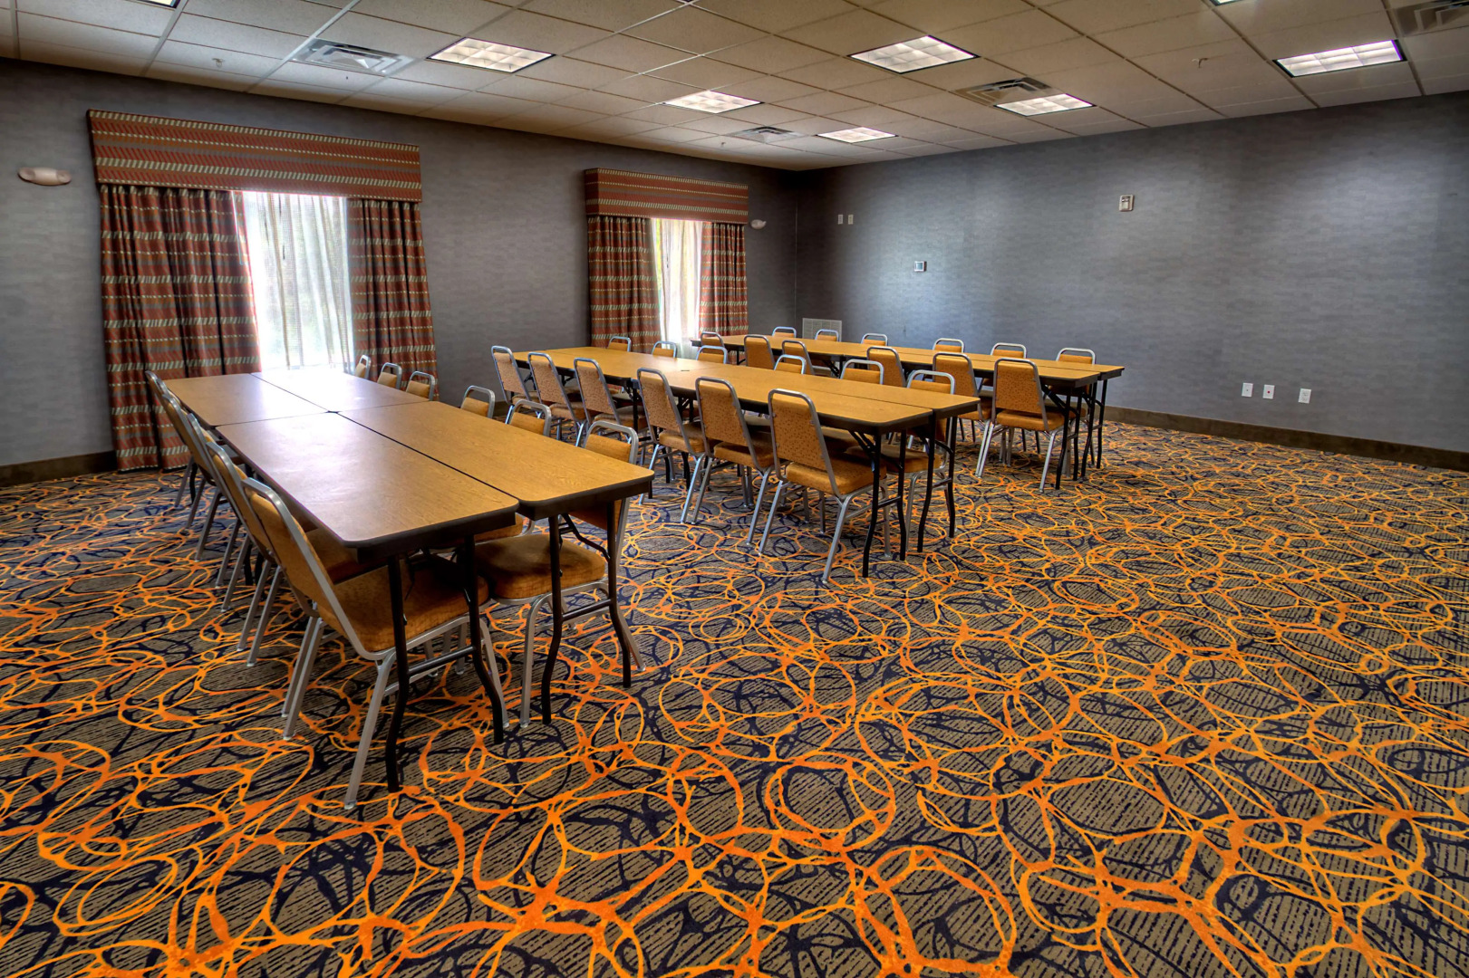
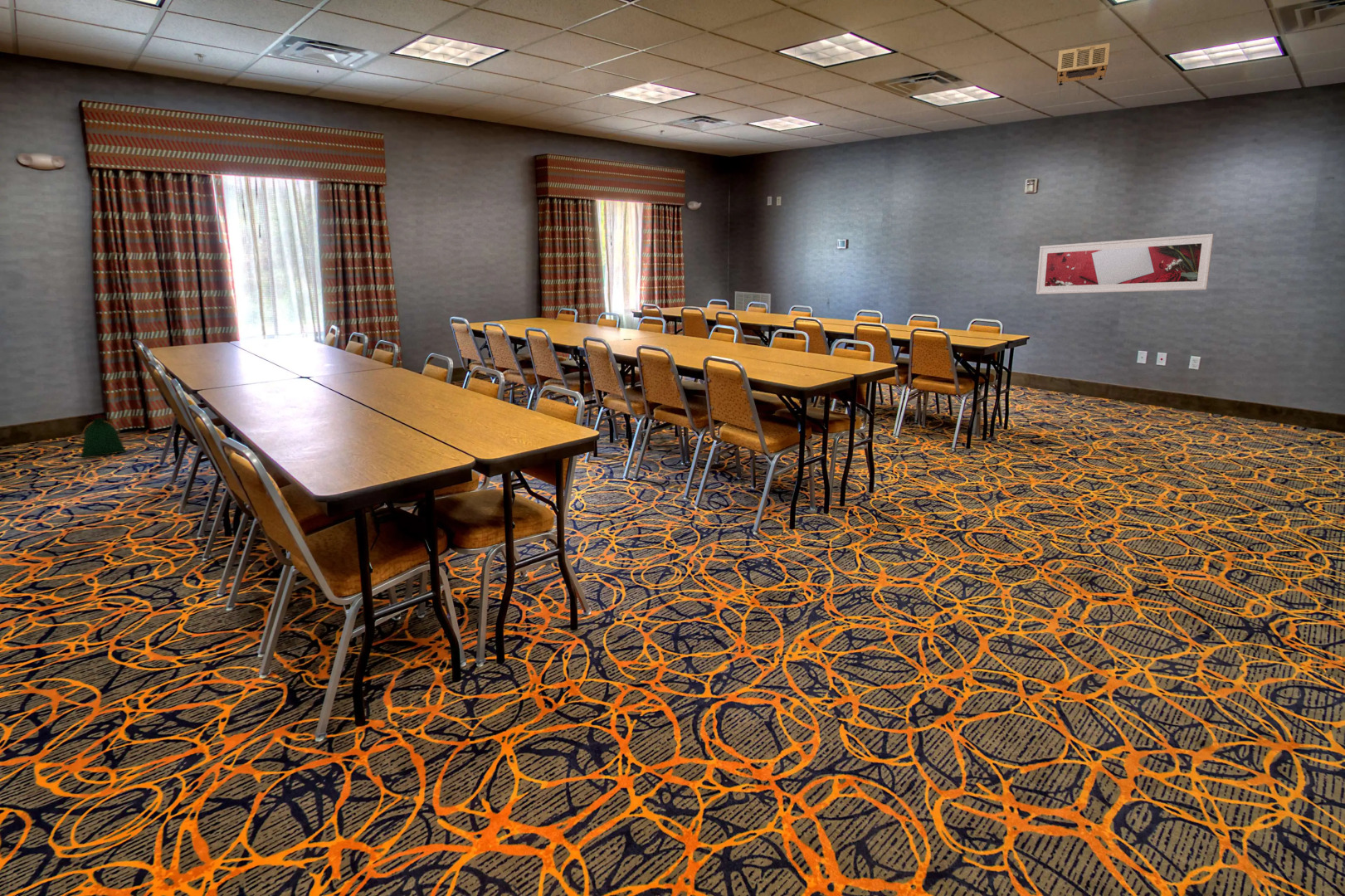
+ projector [1056,42,1111,98]
+ bag [80,413,127,458]
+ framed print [1036,233,1215,295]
